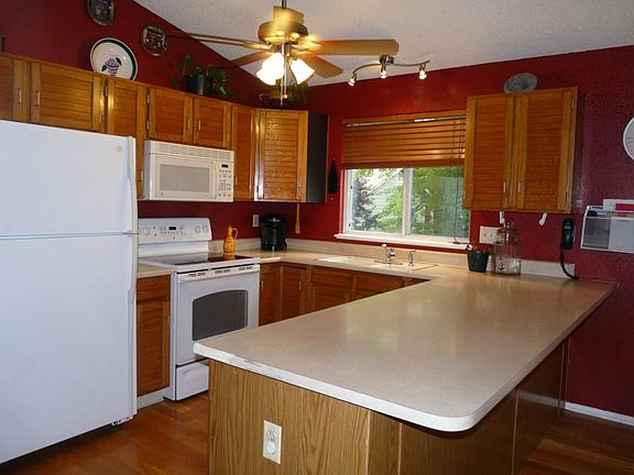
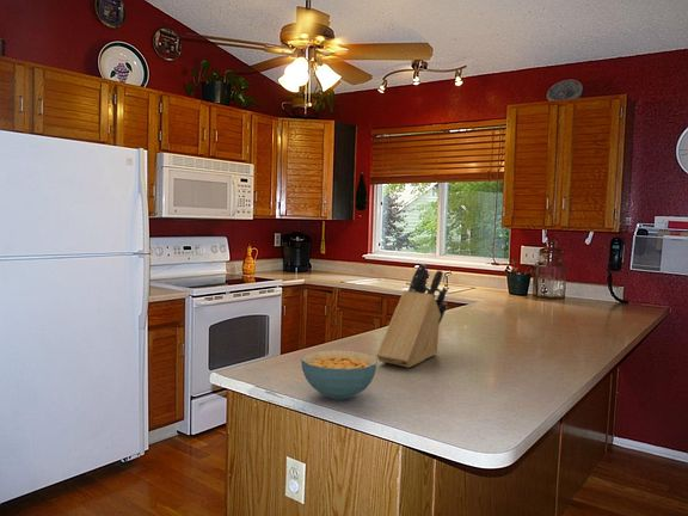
+ cereal bowl [300,349,379,401]
+ knife block [375,263,449,369]
